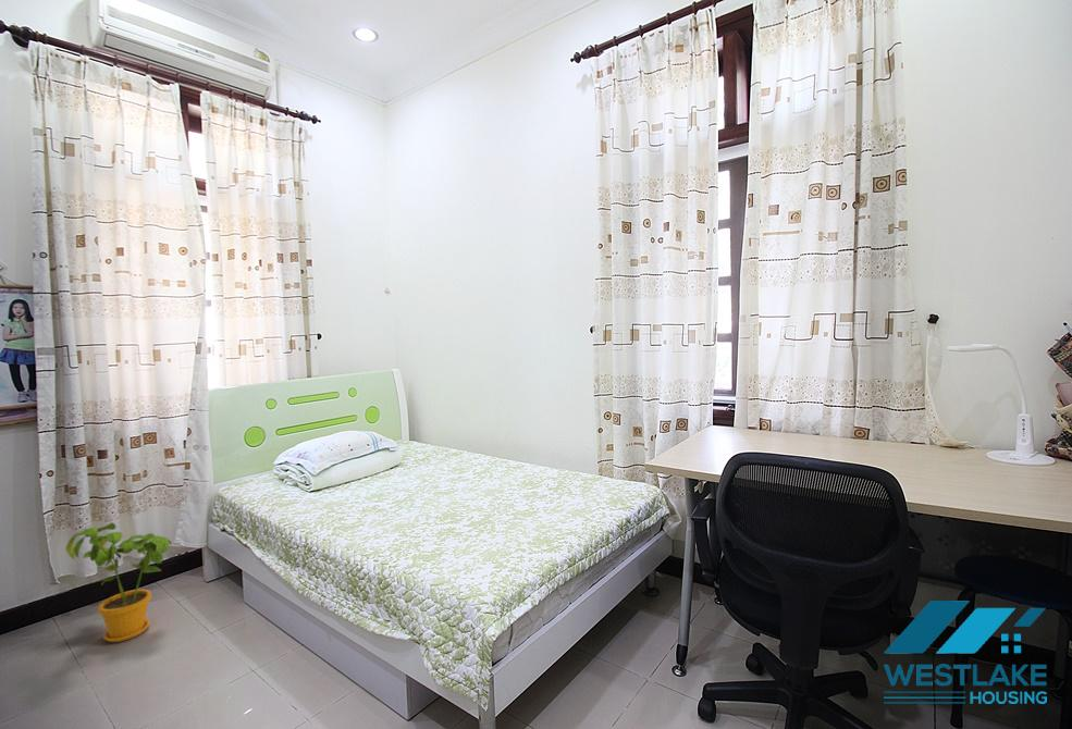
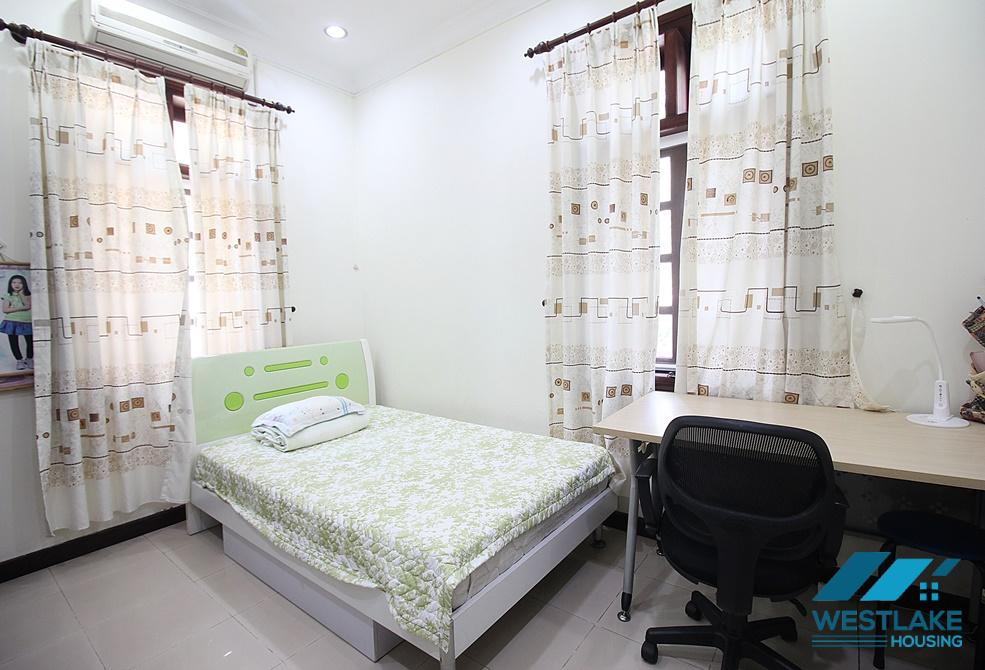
- house plant [65,521,173,643]
